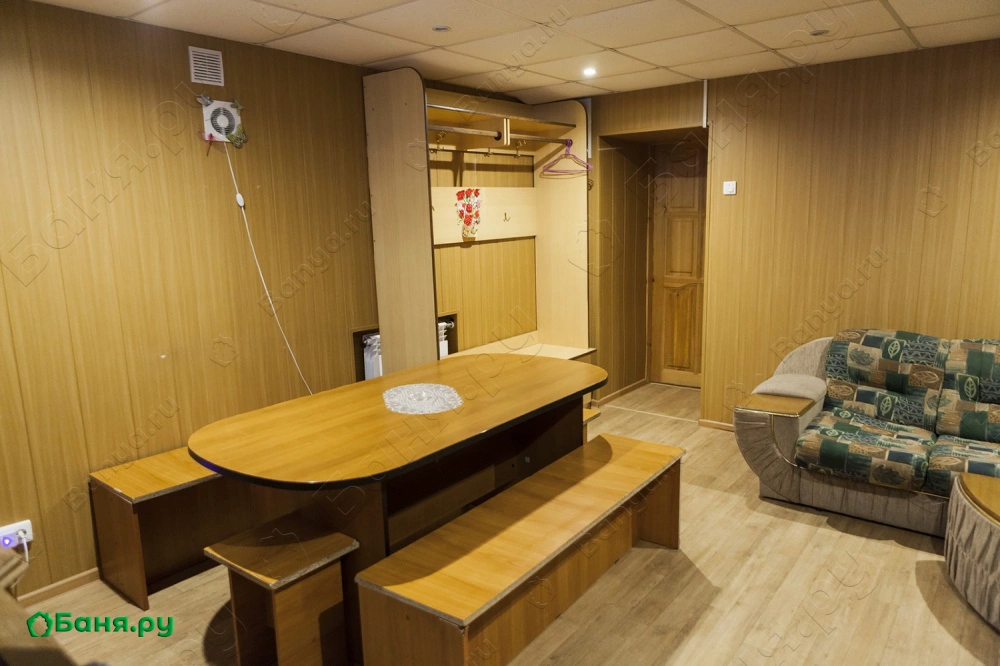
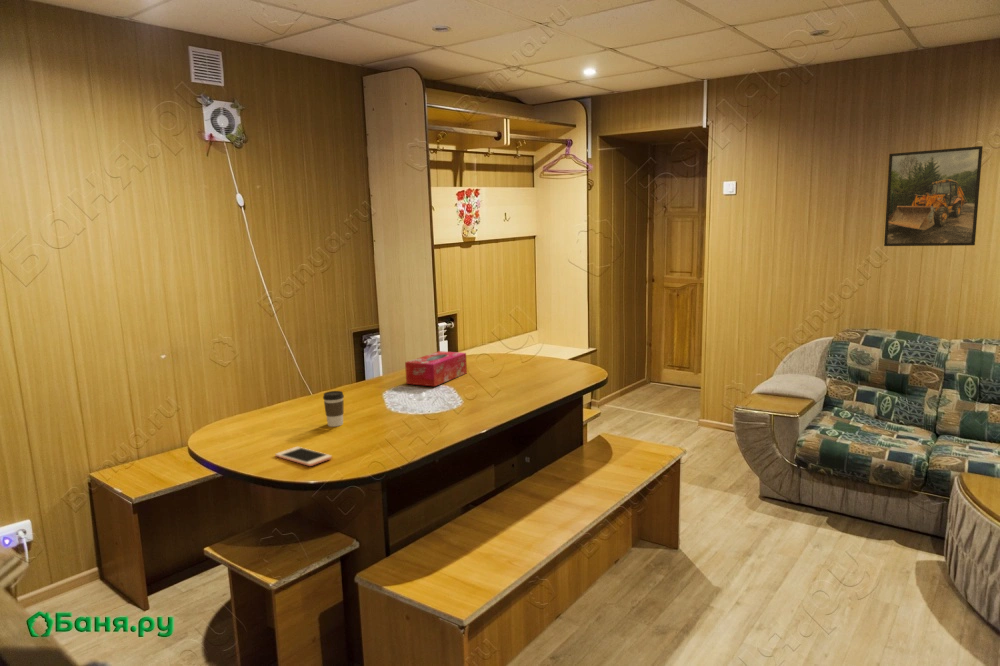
+ tissue box [404,350,468,387]
+ coffee cup [322,390,345,428]
+ cell phone [274,446,333,467]
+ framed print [883,145,984,247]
